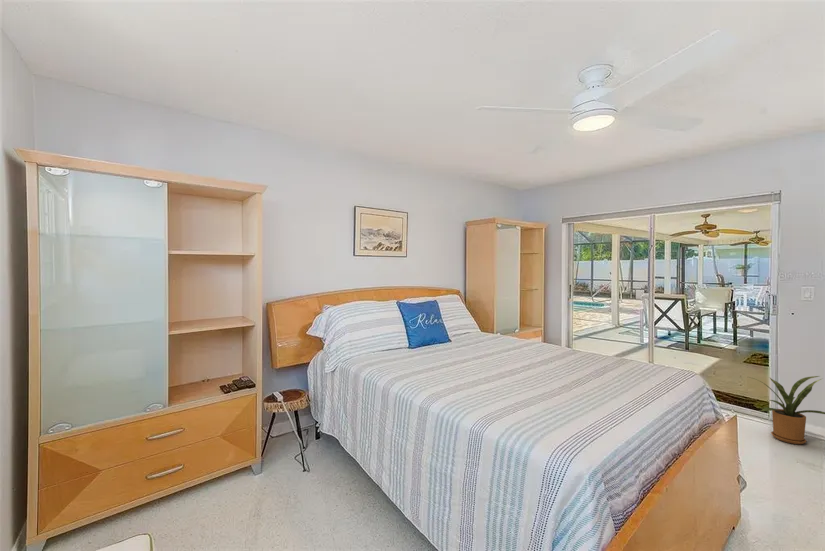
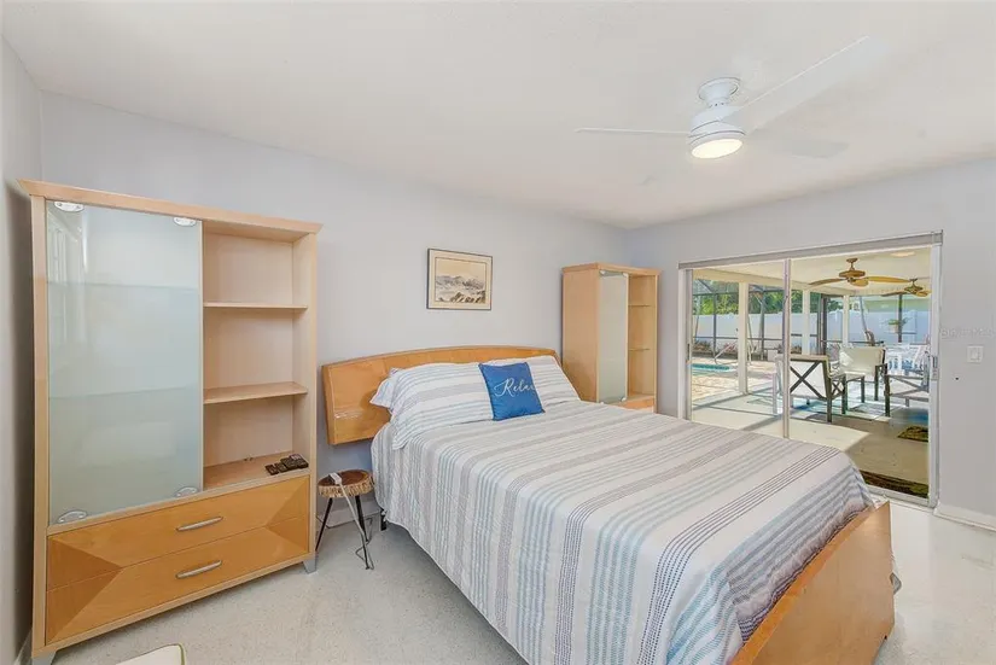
- house plant [748,375,825,445]
